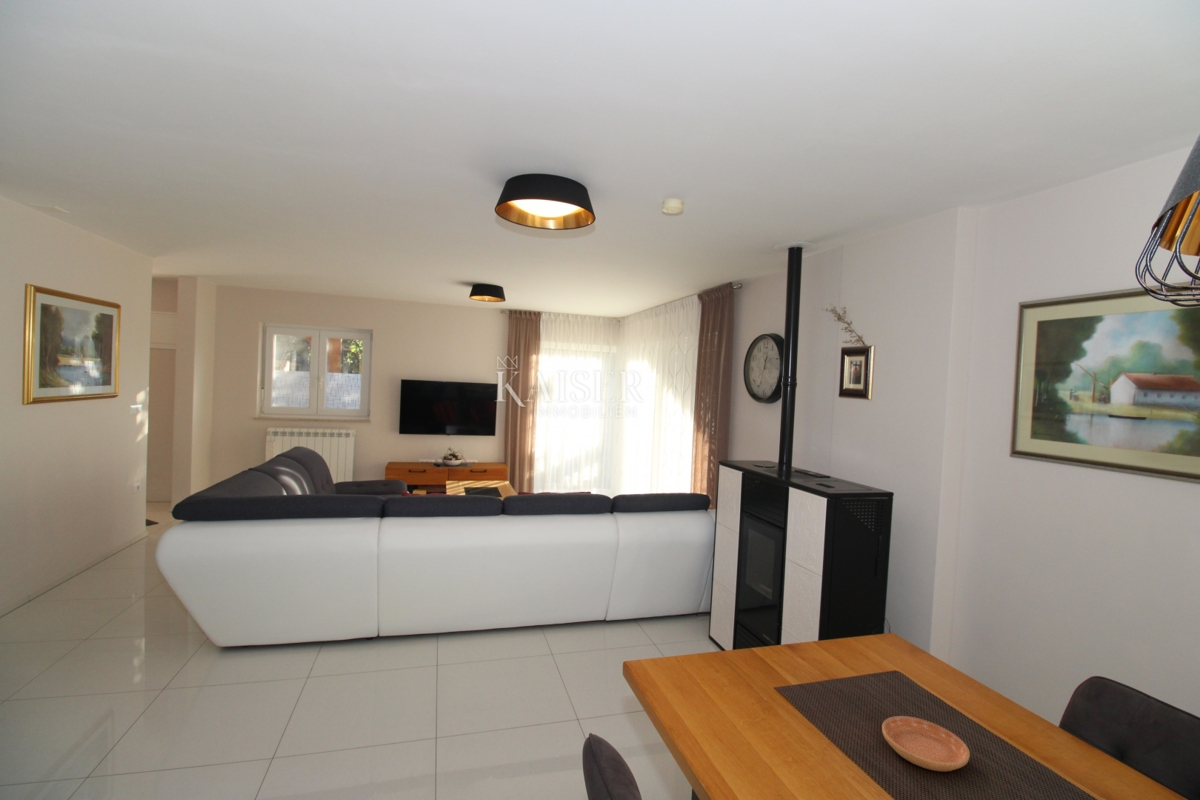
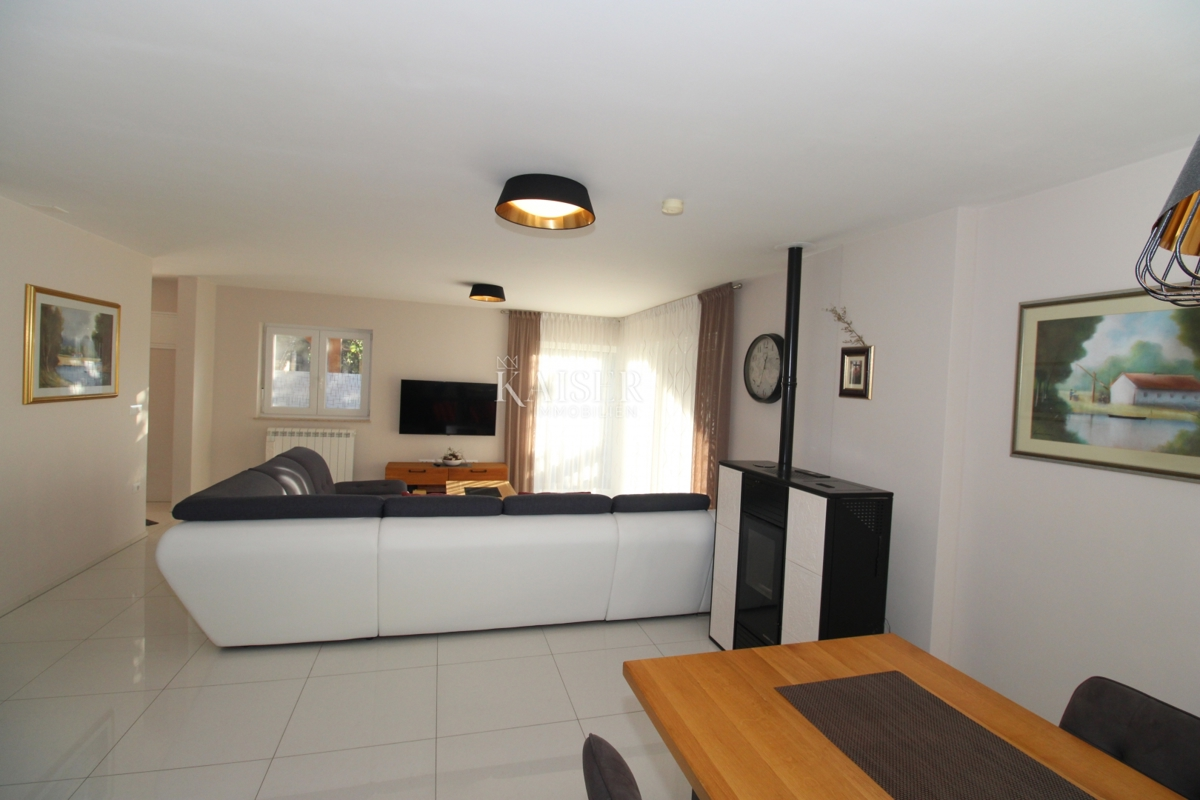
- saucer [881,715,971,772]
